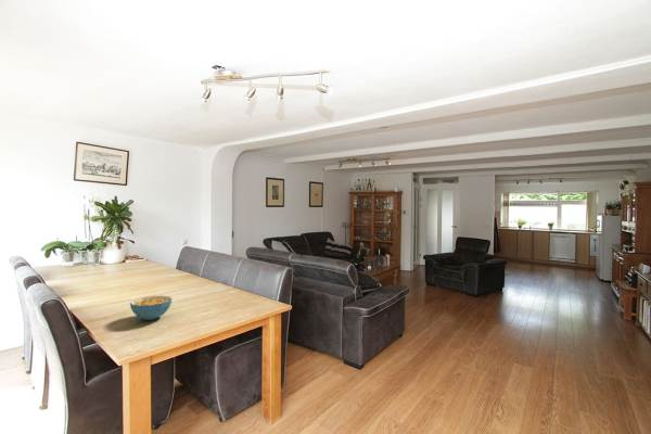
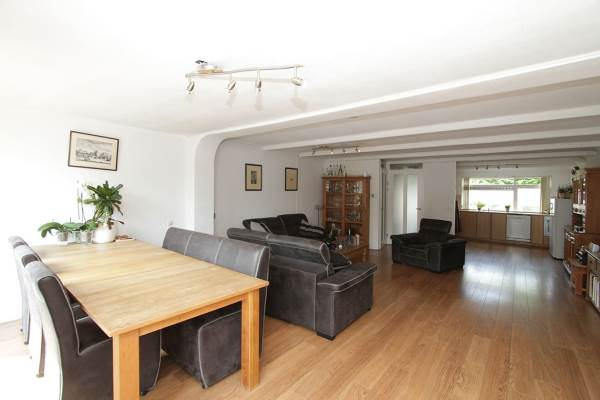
- cereal bowl [129,295,174,321]
